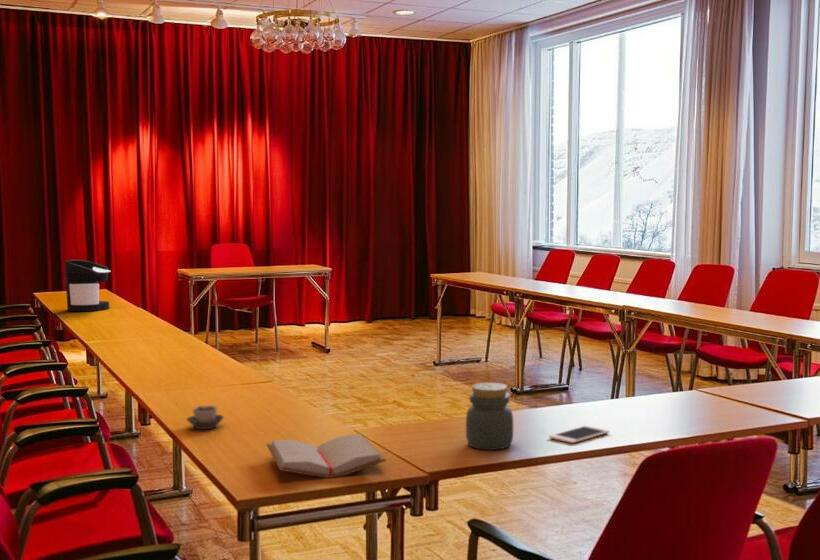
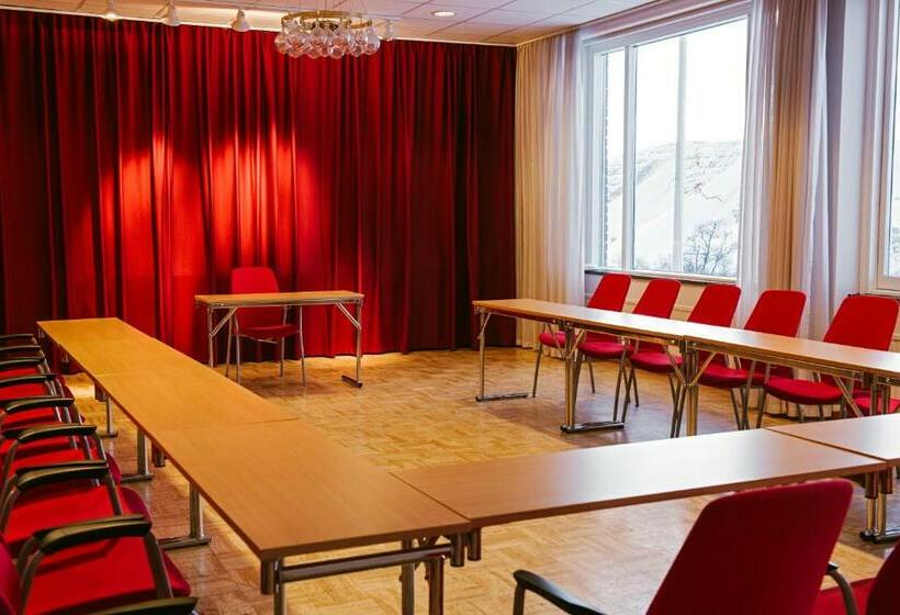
- cell phone [548,425,610,444]
- jar [465,382,514,451]
- paperback book [266,433,387,479]
- cup [186,405,225,430]
- coffee maker [64,259,112,312]
